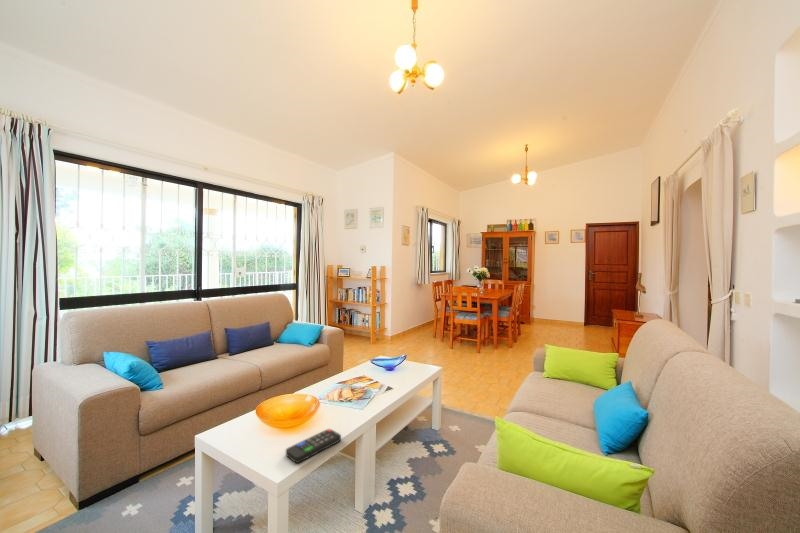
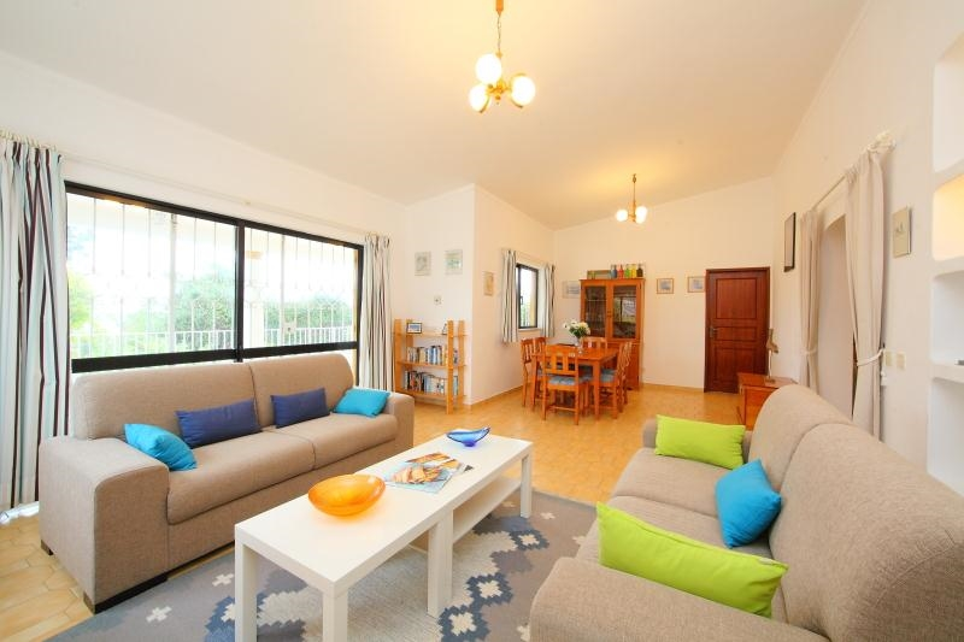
- remote control [285,428,342,464]
